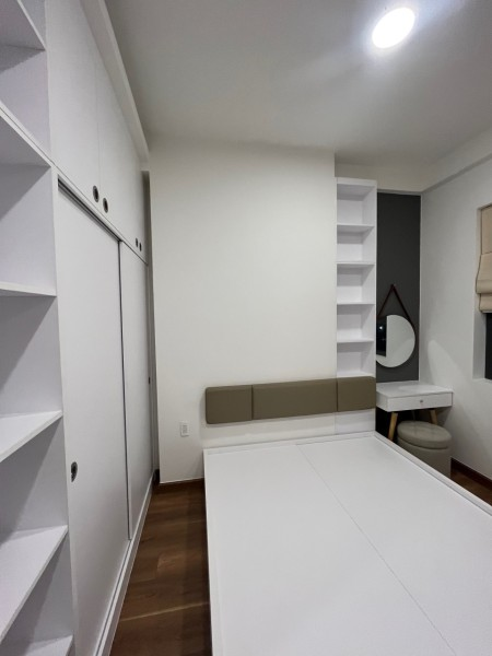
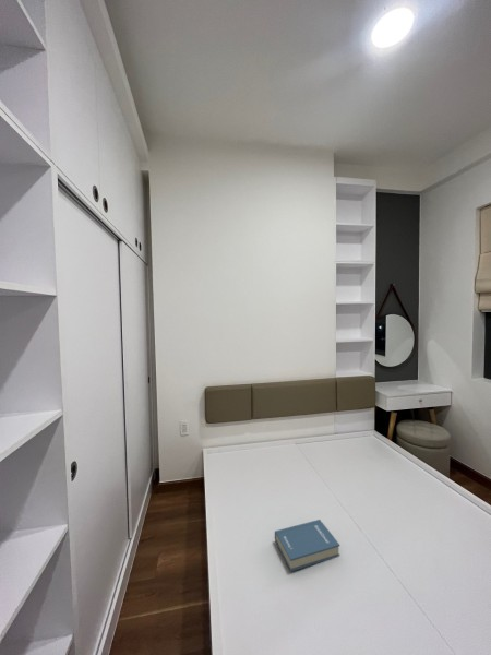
+ hardback book [274,519,340,573]
